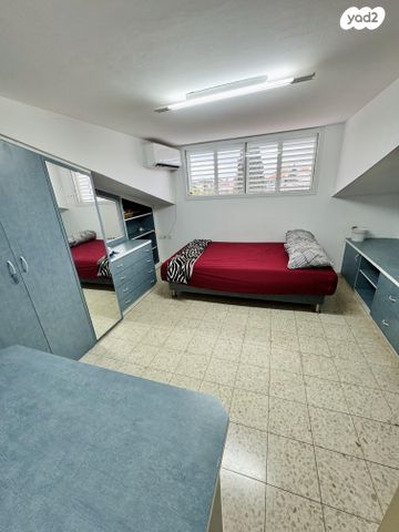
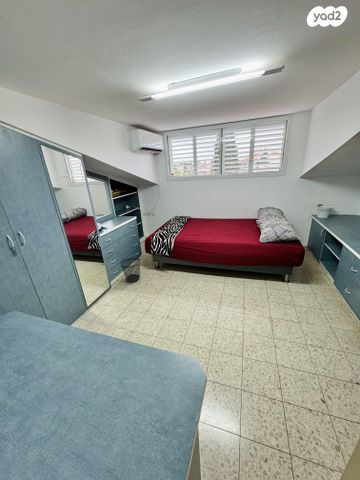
+ wastebasket [119,257,141,283]
